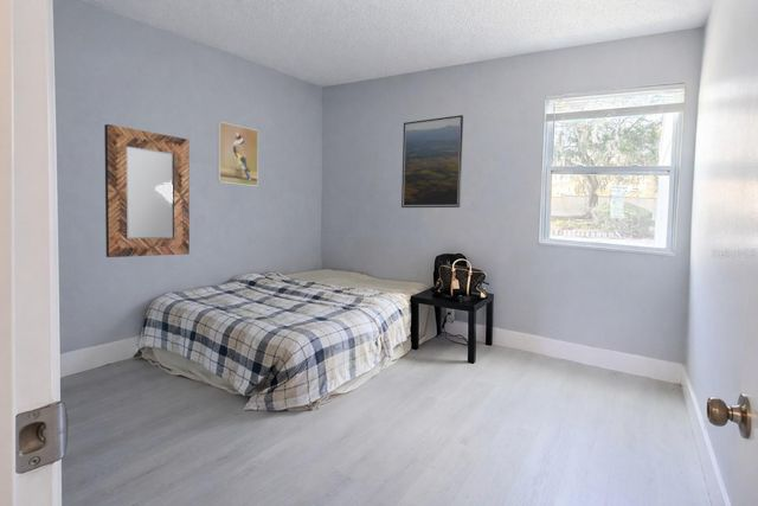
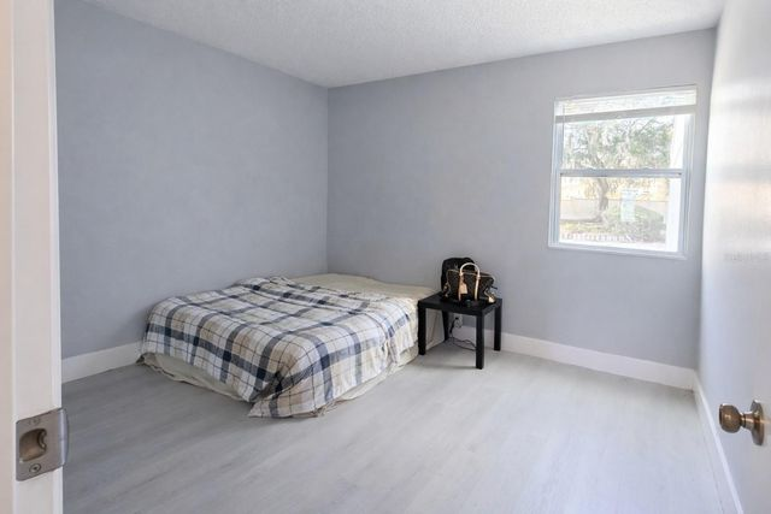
- home mirror [103,123,191,258]
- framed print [217,120,259,187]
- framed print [400,114,464,209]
